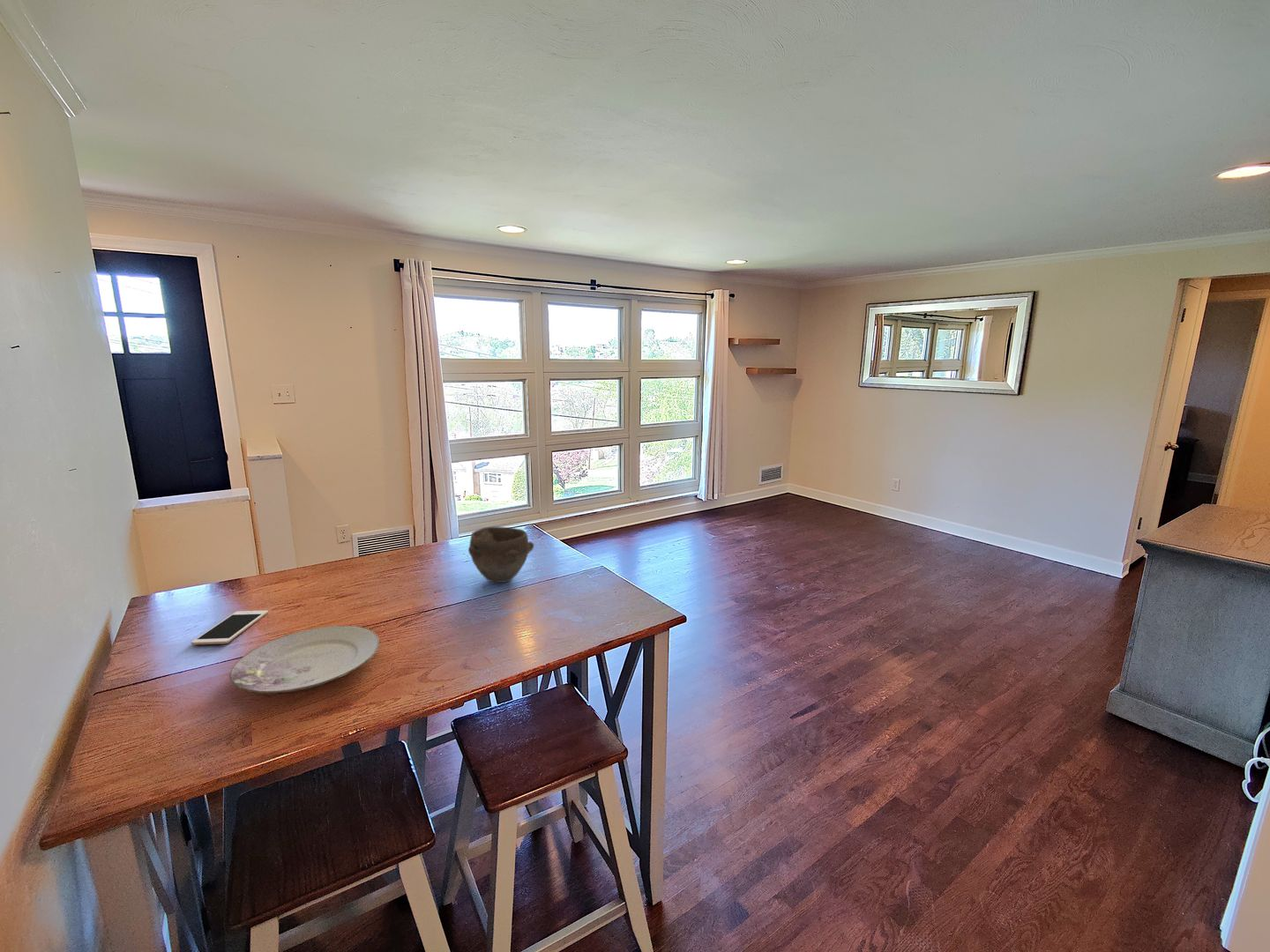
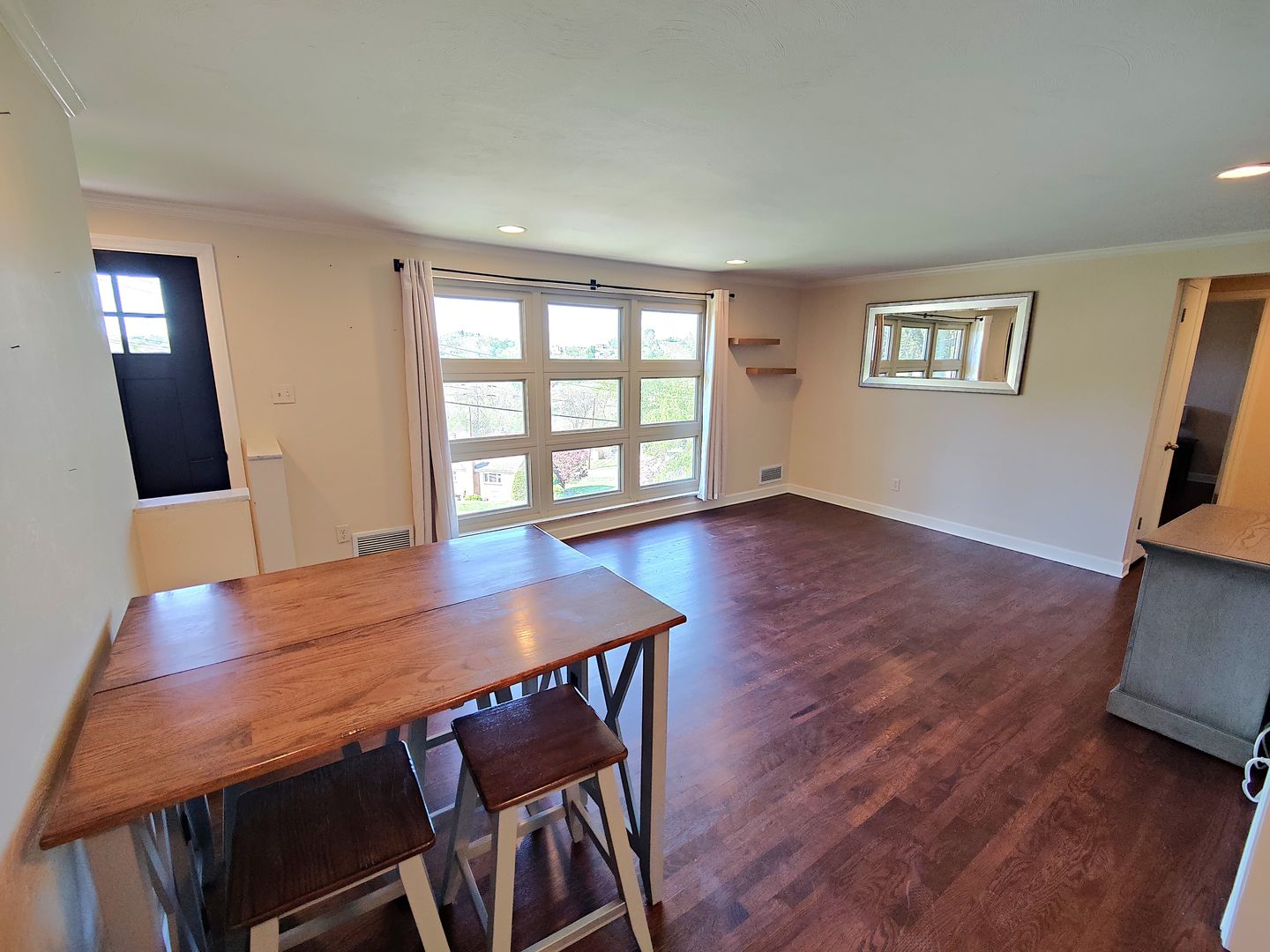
- bowl [467,526,535,584]
- plate [228,625,380,695]
- cell phone [191,610,269,645]
